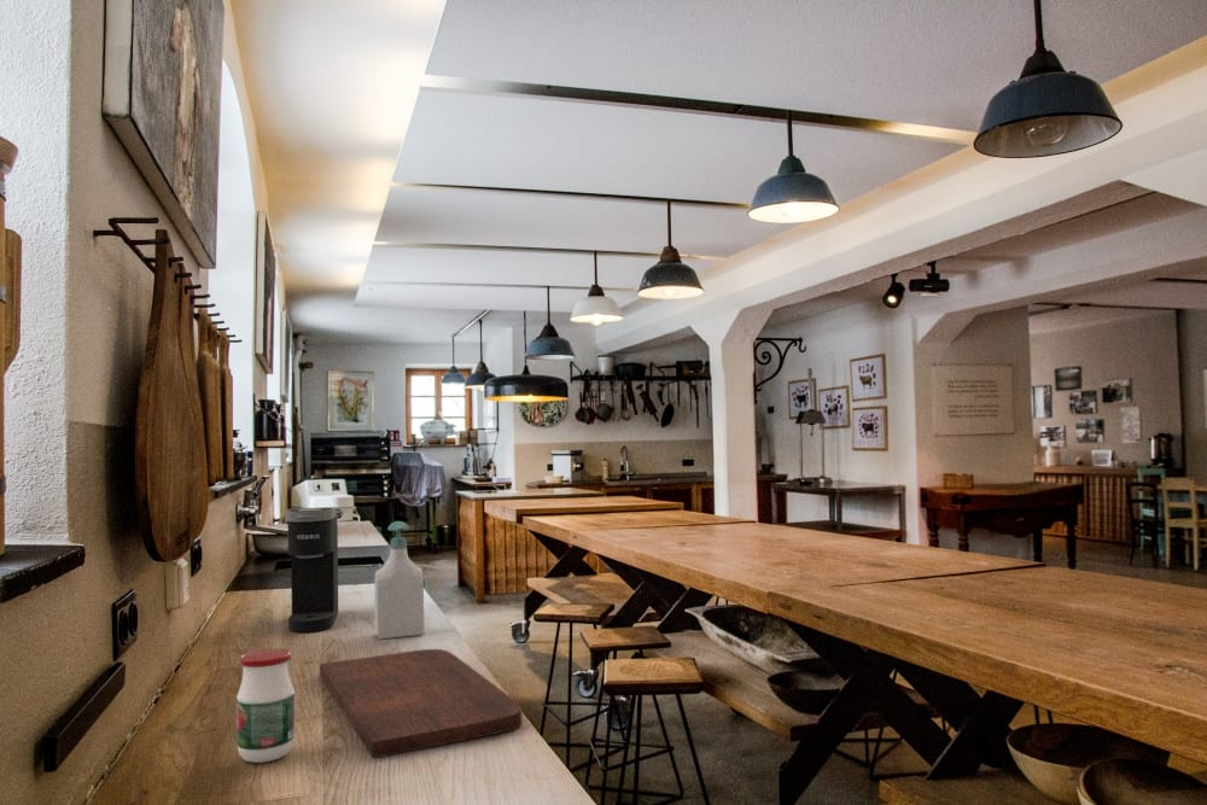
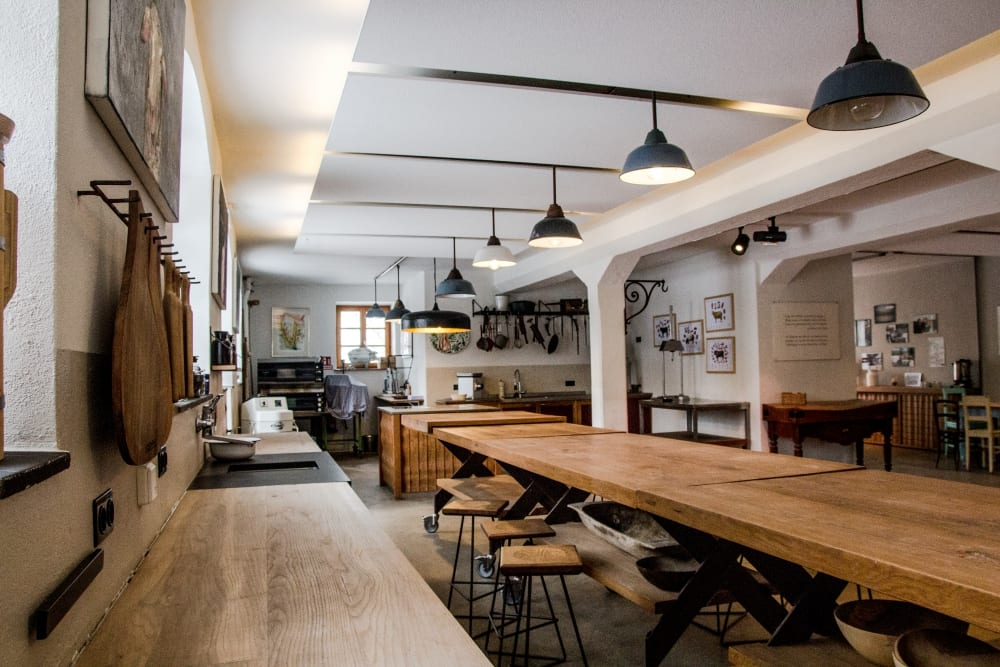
- coffee maker [285,506,339,634]
- jar [235,648,296,764]
- cutting board [319,648,523,759]
- soap bottle [373,520,425,640]
